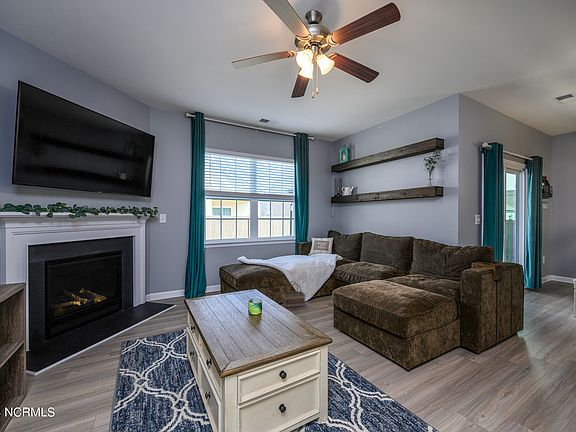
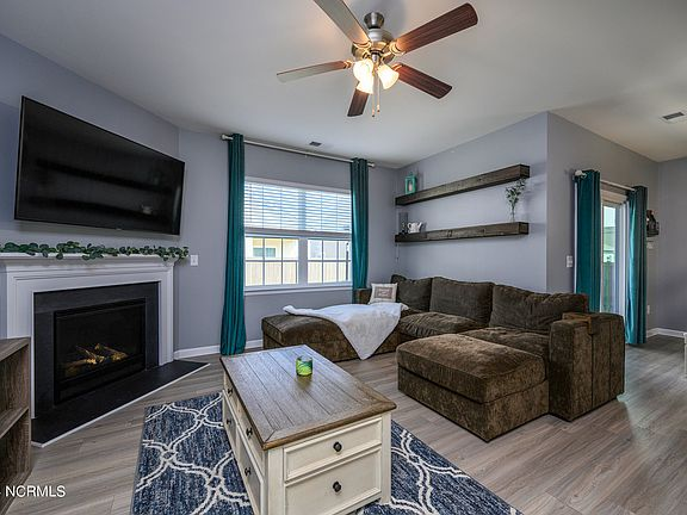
- basket [282,280,306,309]
